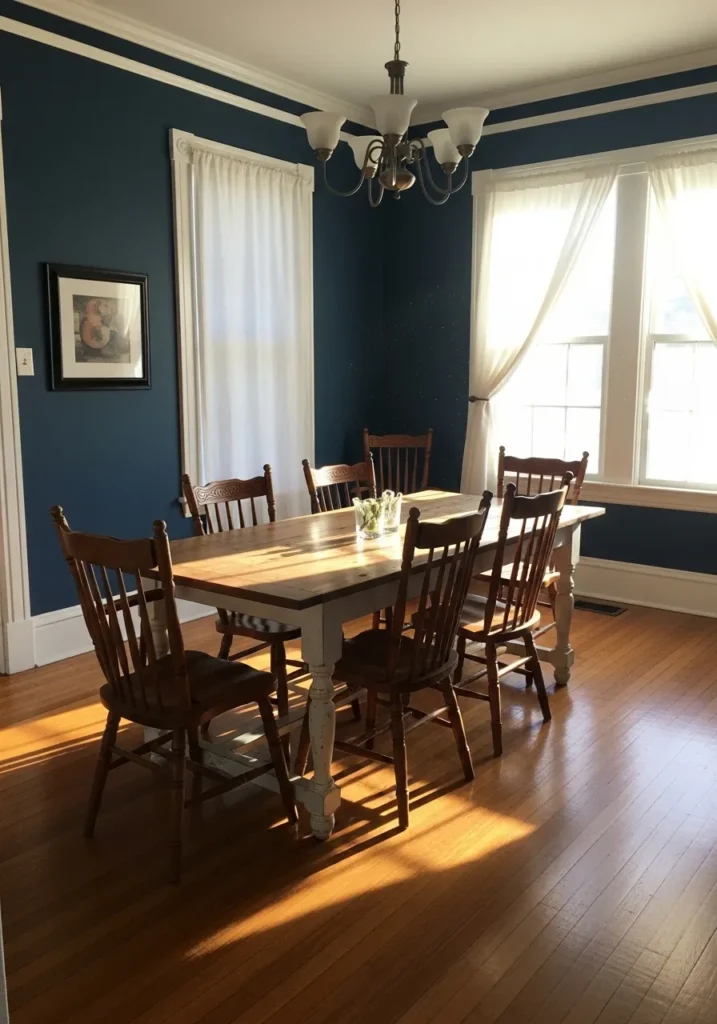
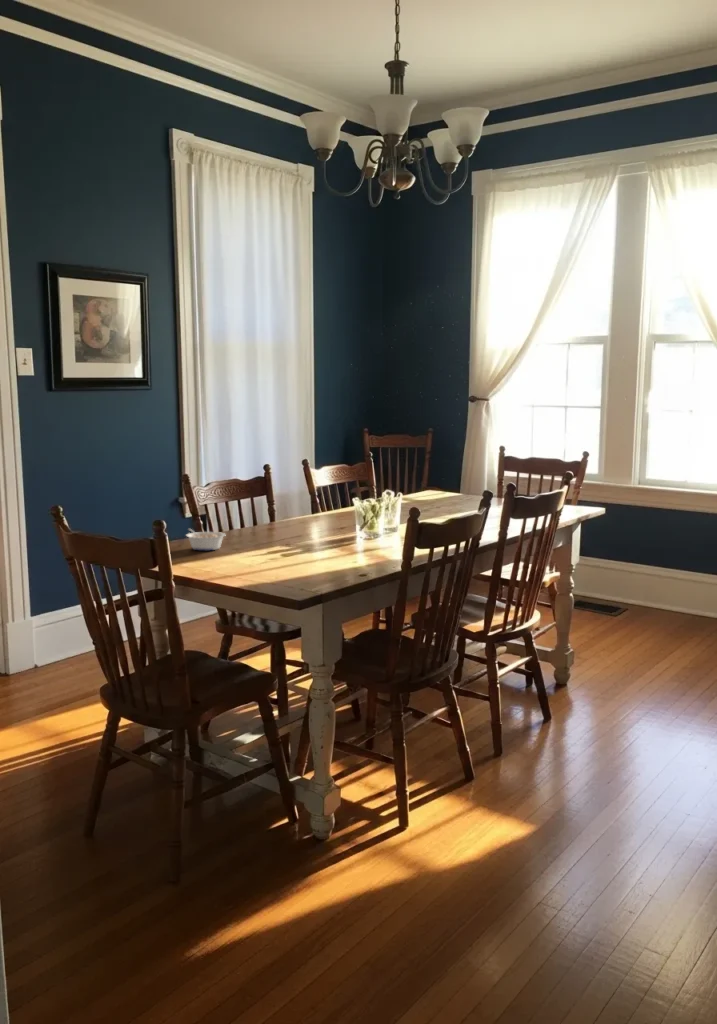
+ legume [185,528,227,551]
